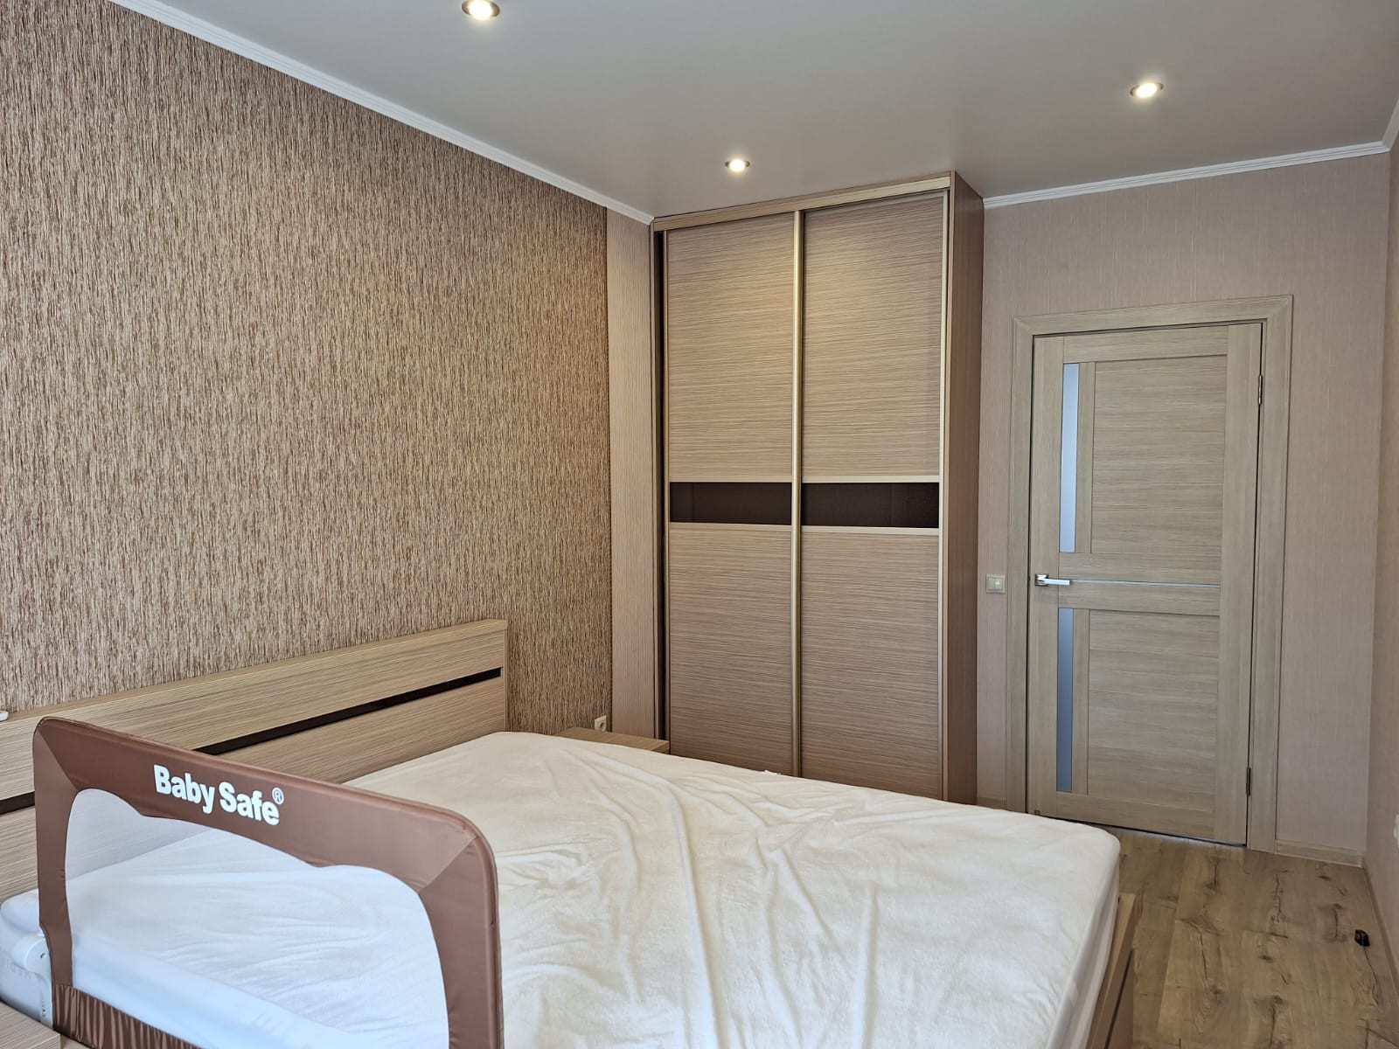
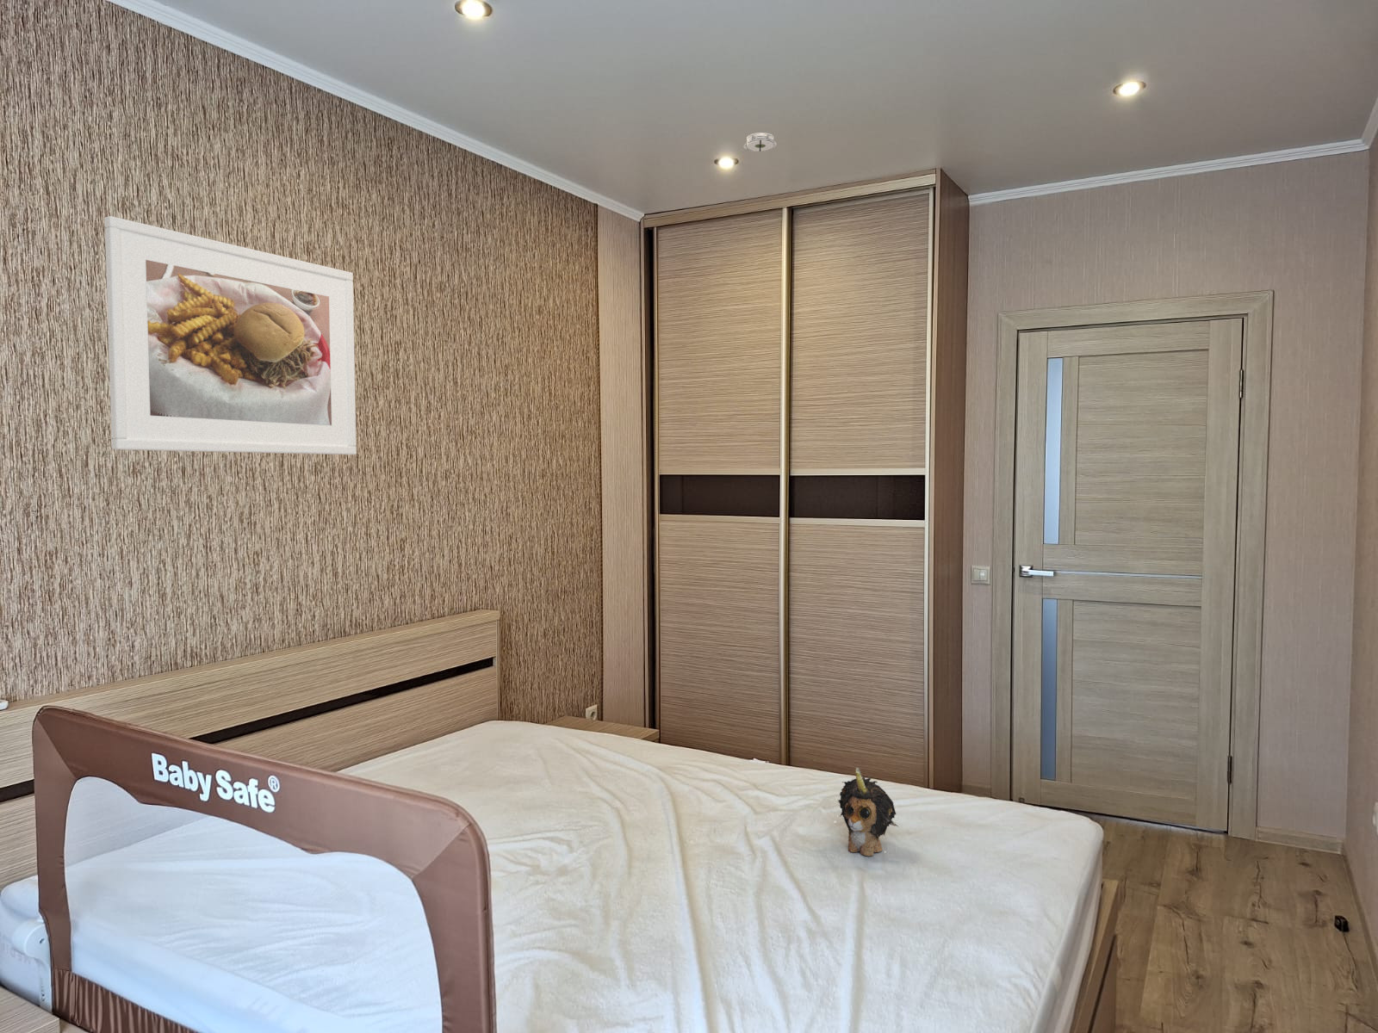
+ smoke detector [742,131,778,153]
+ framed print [104,215,357,456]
+ plush toy [838,767,898,856]
